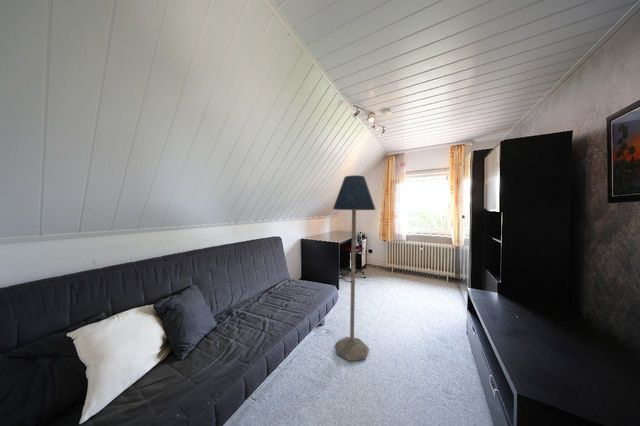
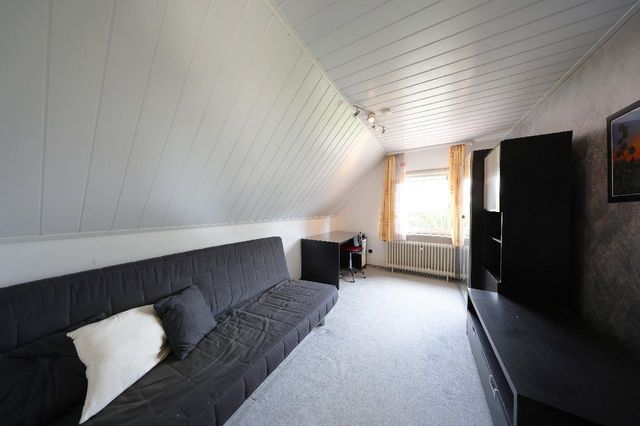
- floor lamp [332,174,377,362]
